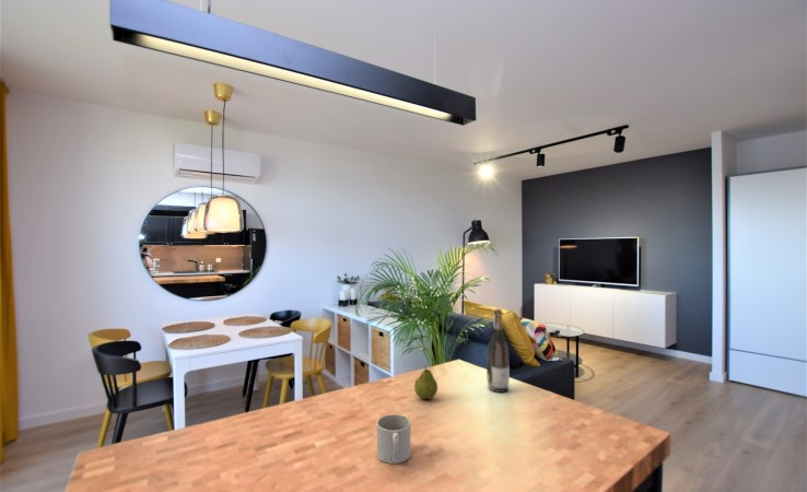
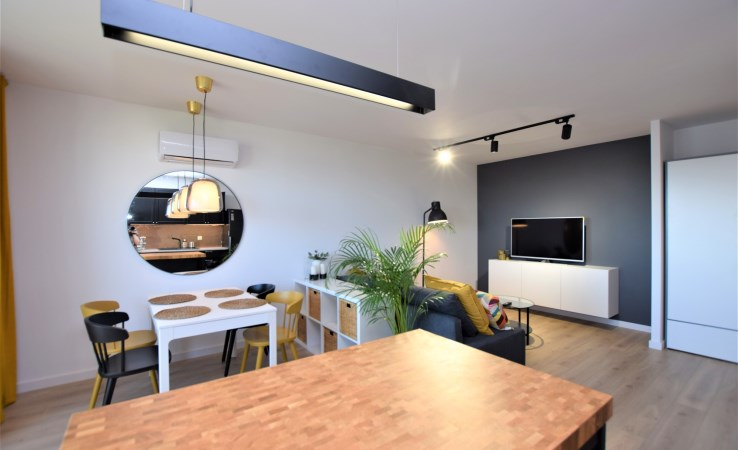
- fruit [413,366,438,400]
- wine bottle [486,308,511,394]
- mug [375,413,412,465]
